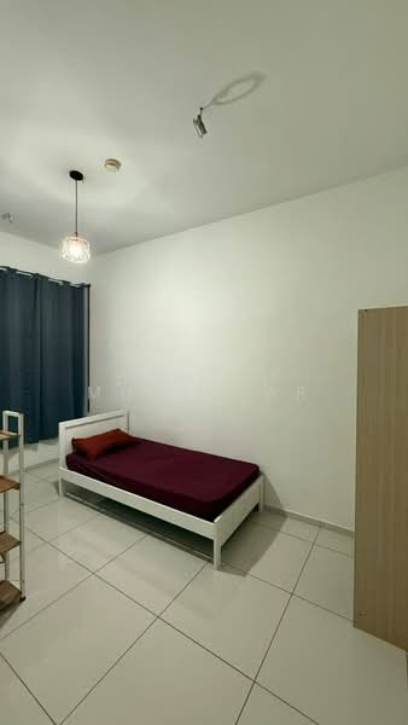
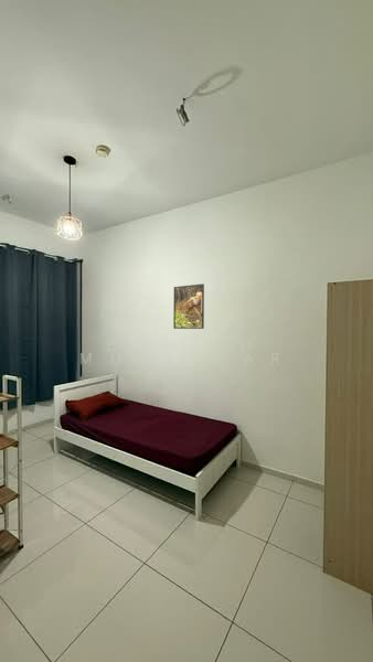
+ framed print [172,282,205,330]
